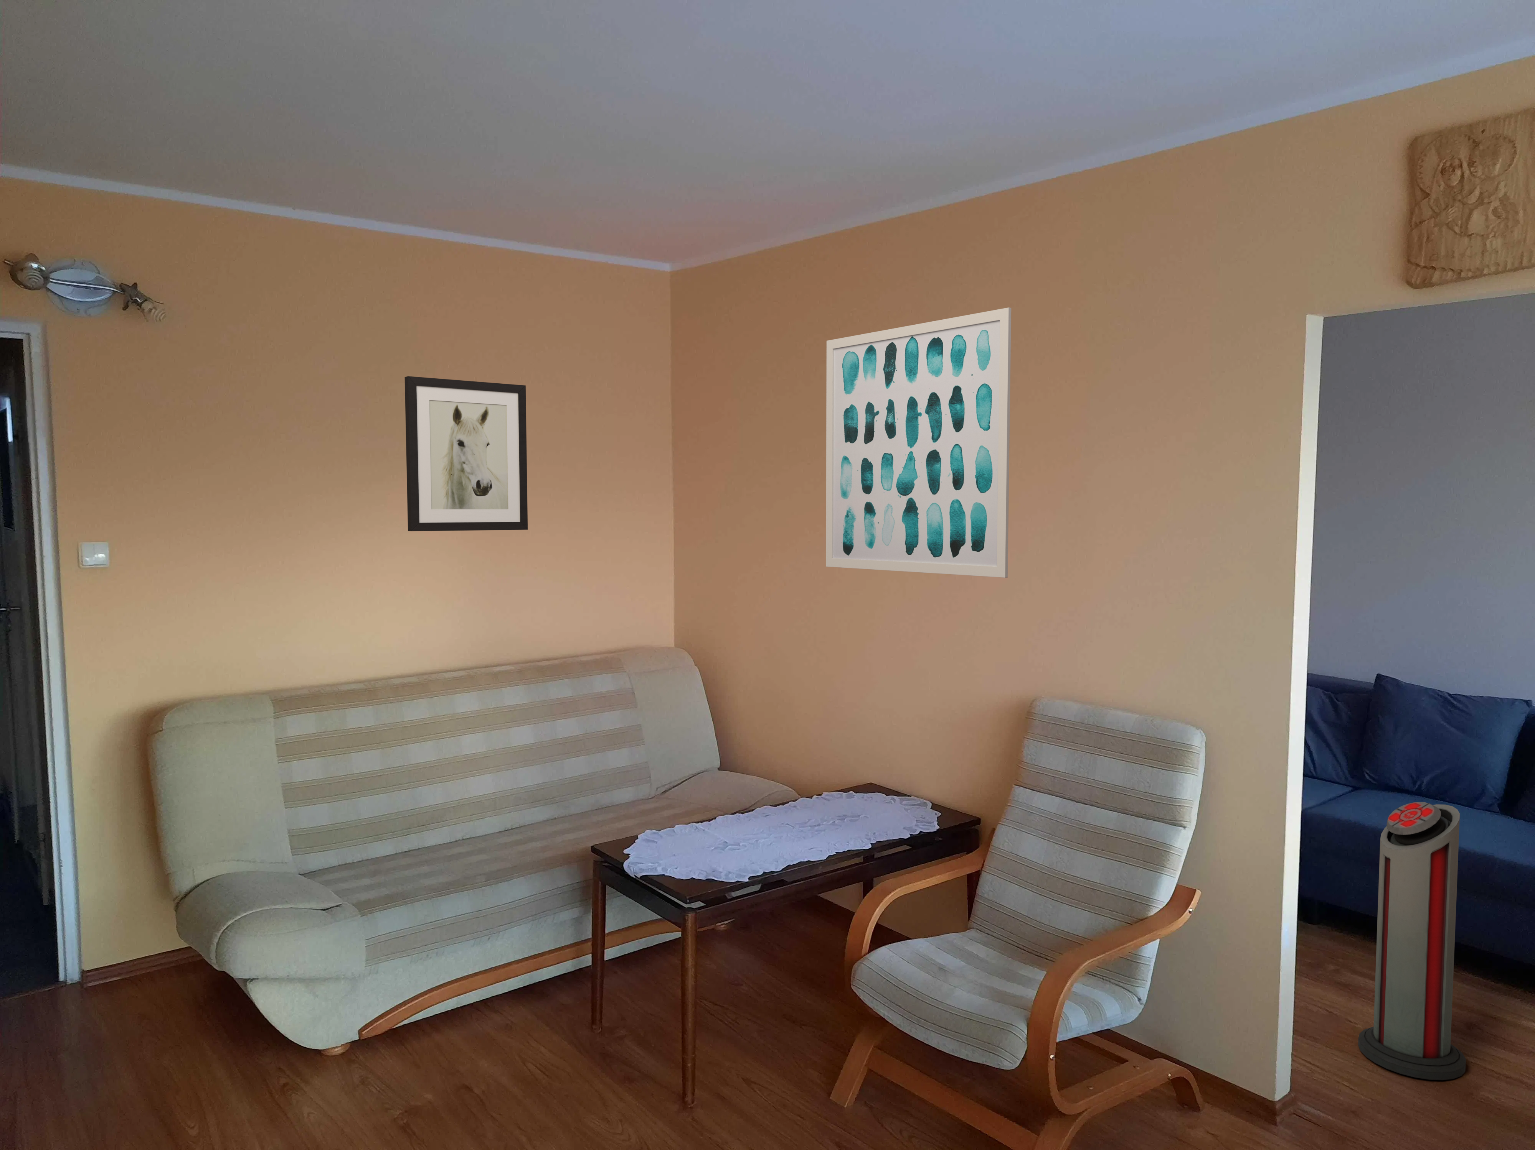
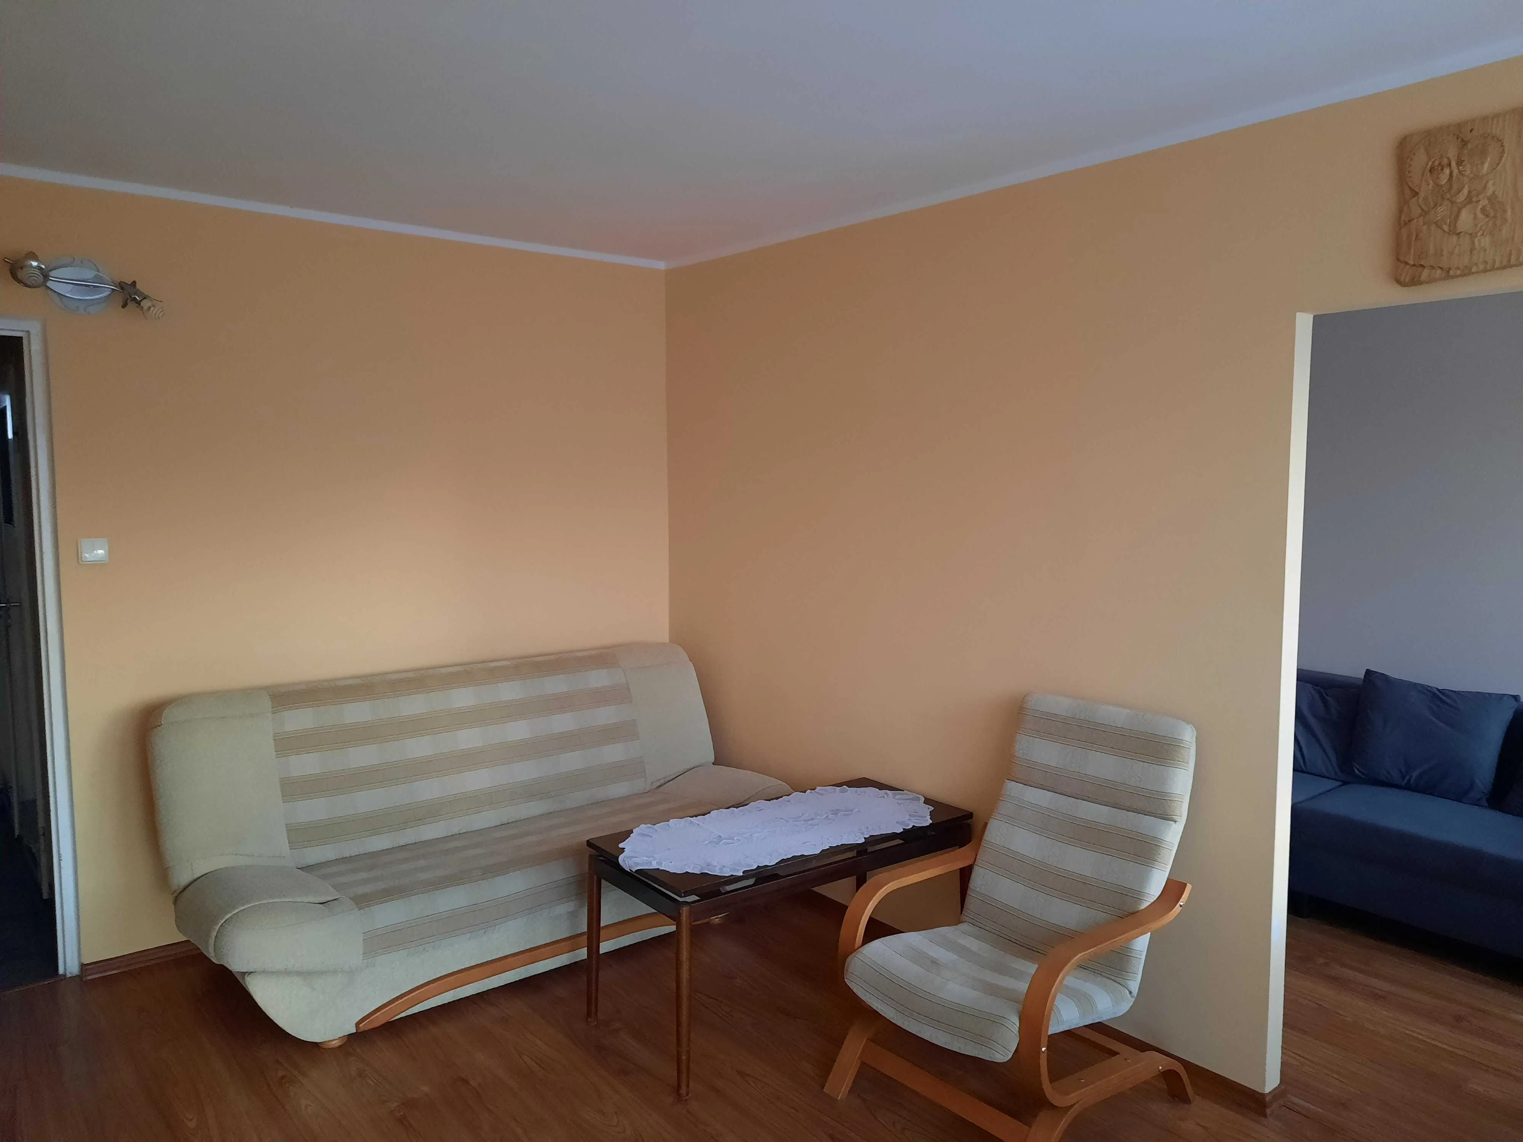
- wall art [826,307,1012,579]
- air purifier [1357,802,1466,1081]
- wall art [404,376,528,532]
